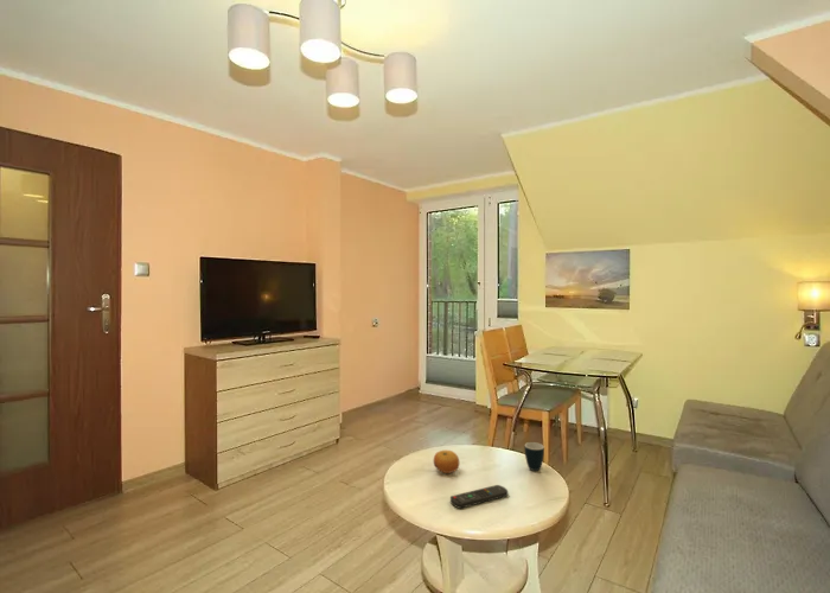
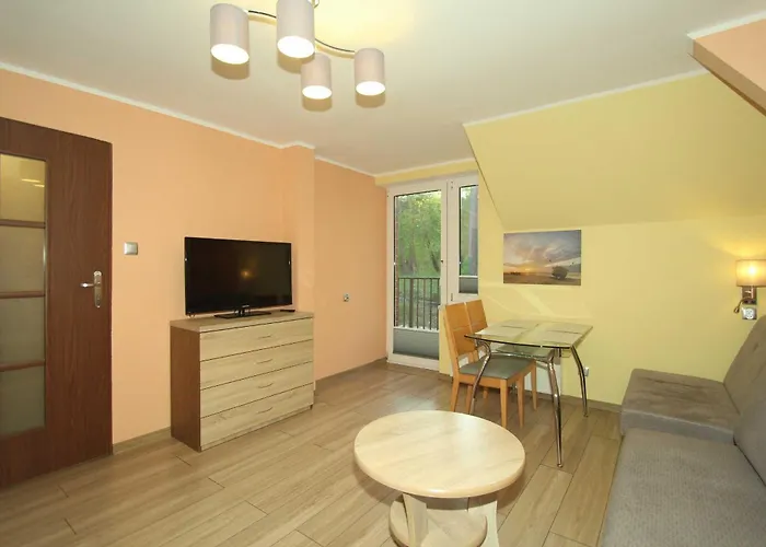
- remote control [449,484,509,510]
- mug [524,441,545,472]
- fruit [433,449,460,474]
